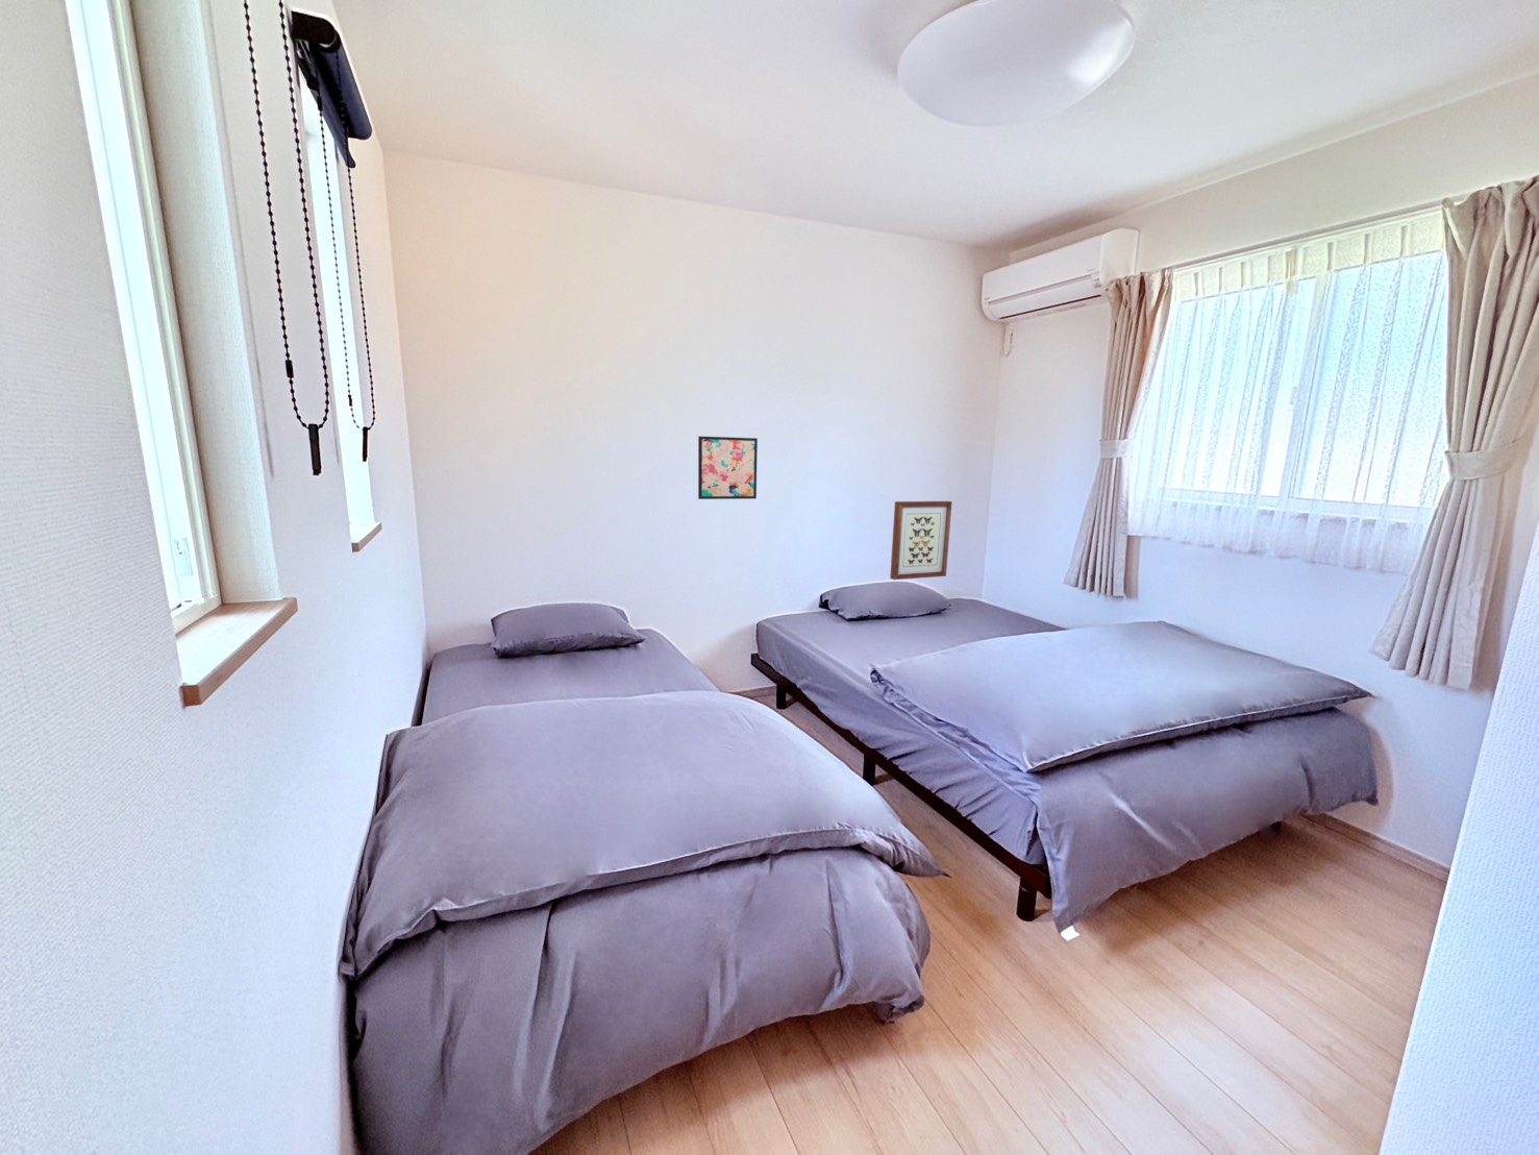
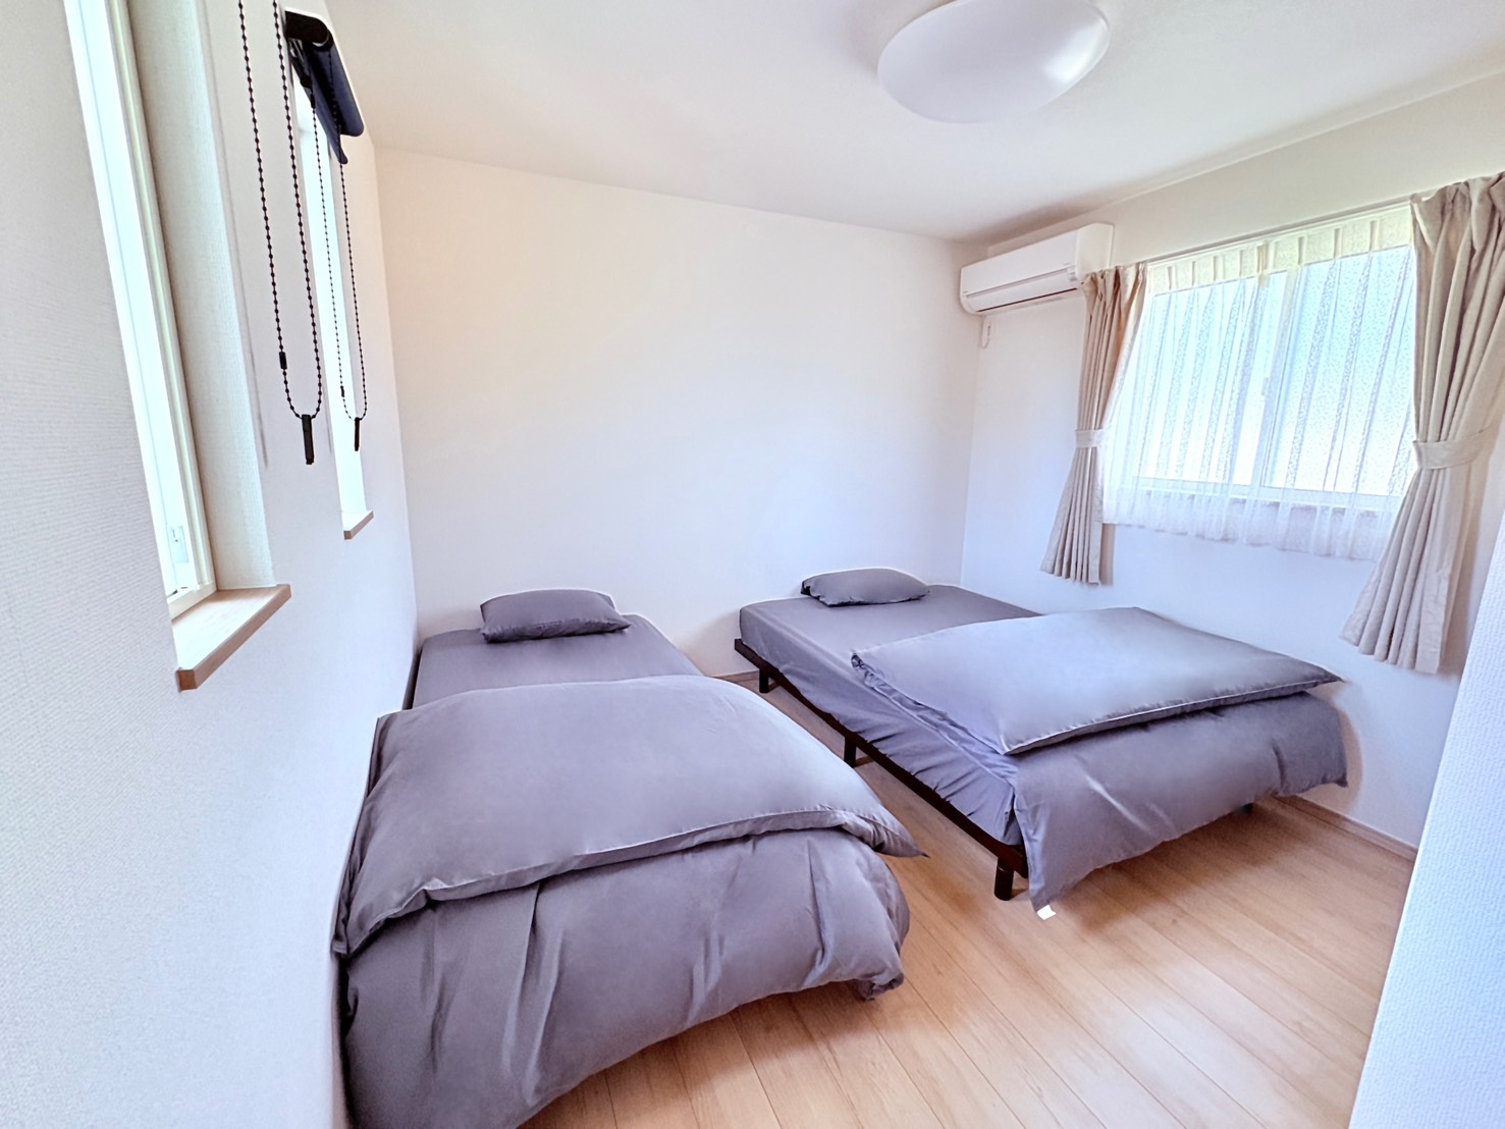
- wall art [889,500,953,581]
- wall art [697,436,758,500]
